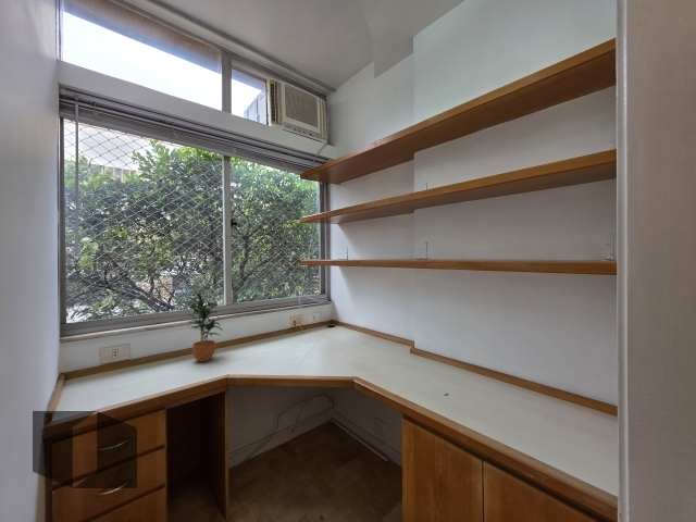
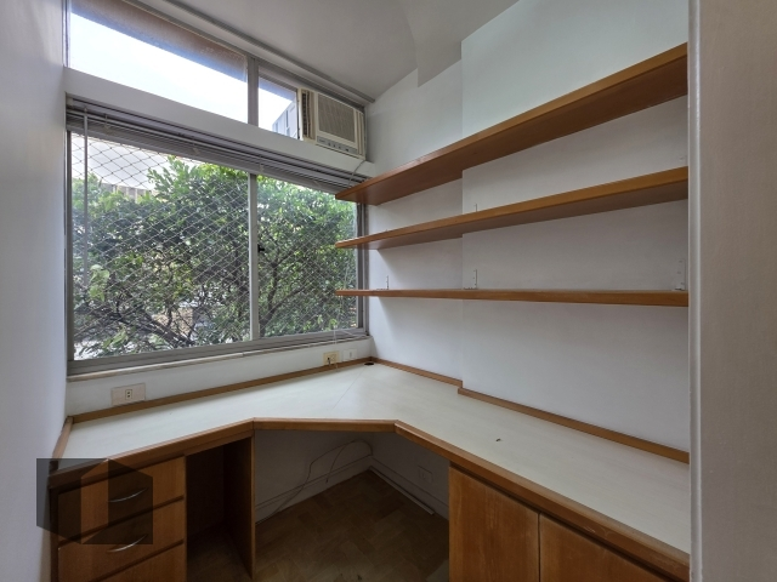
- potted plant [179,290,224,363]
